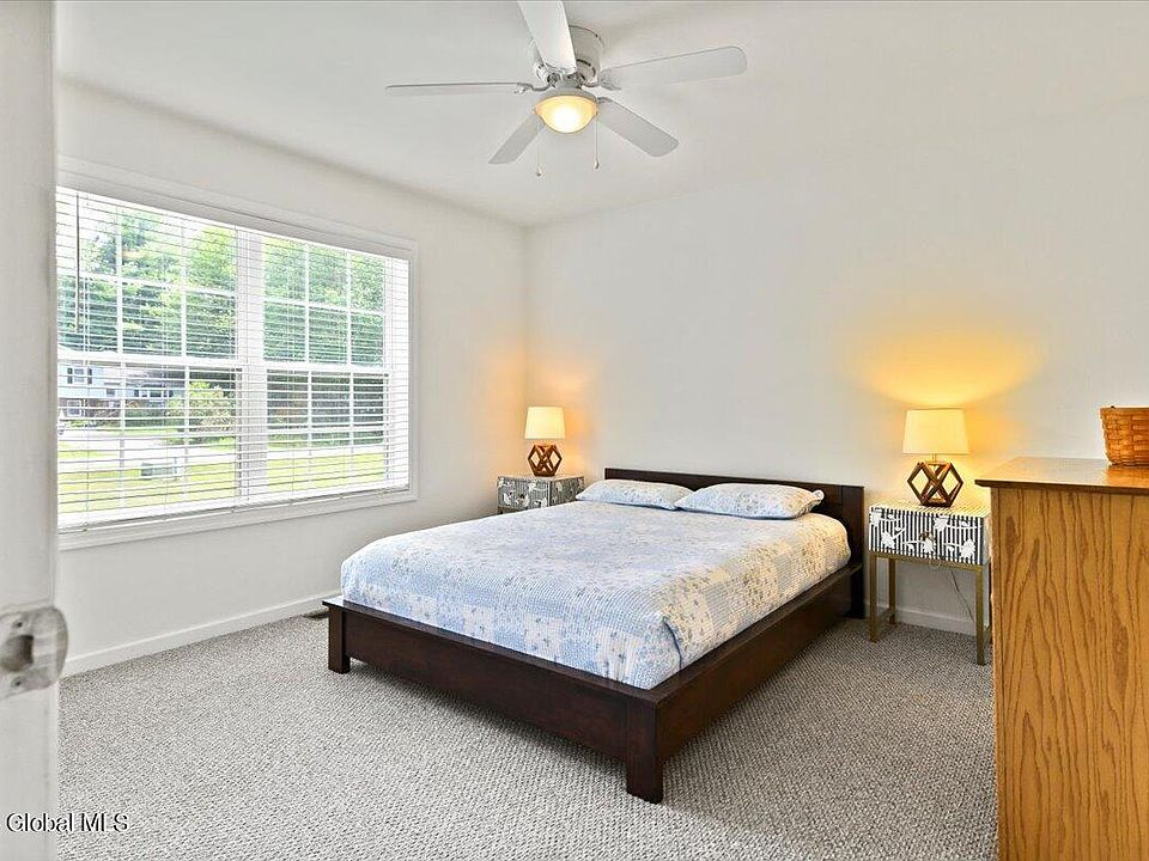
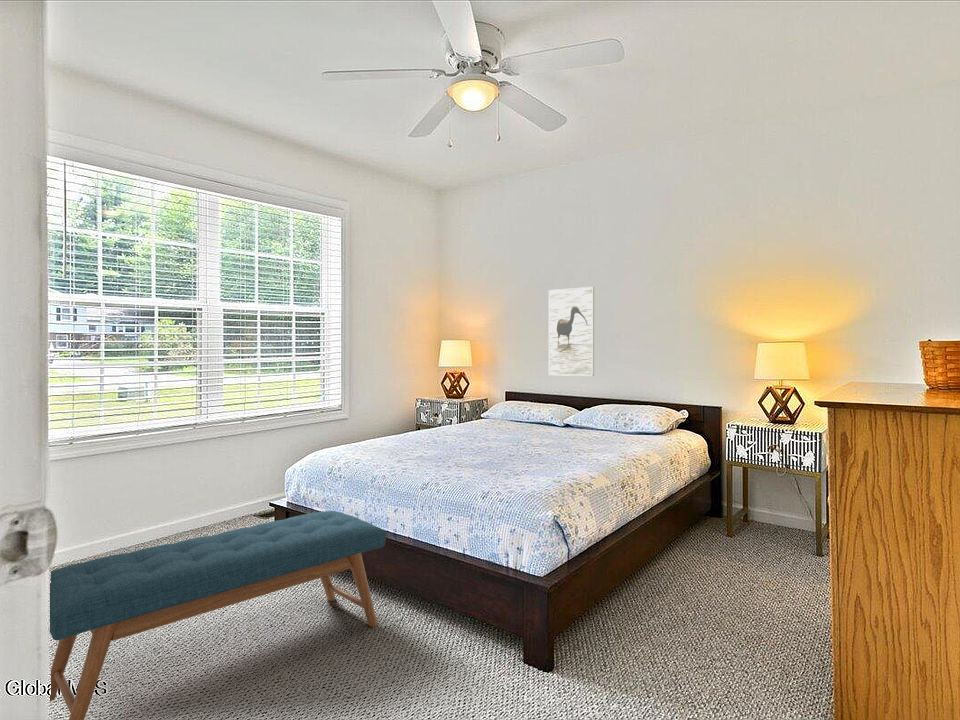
+ bench [49,510,387,720]
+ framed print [548,286,595,377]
